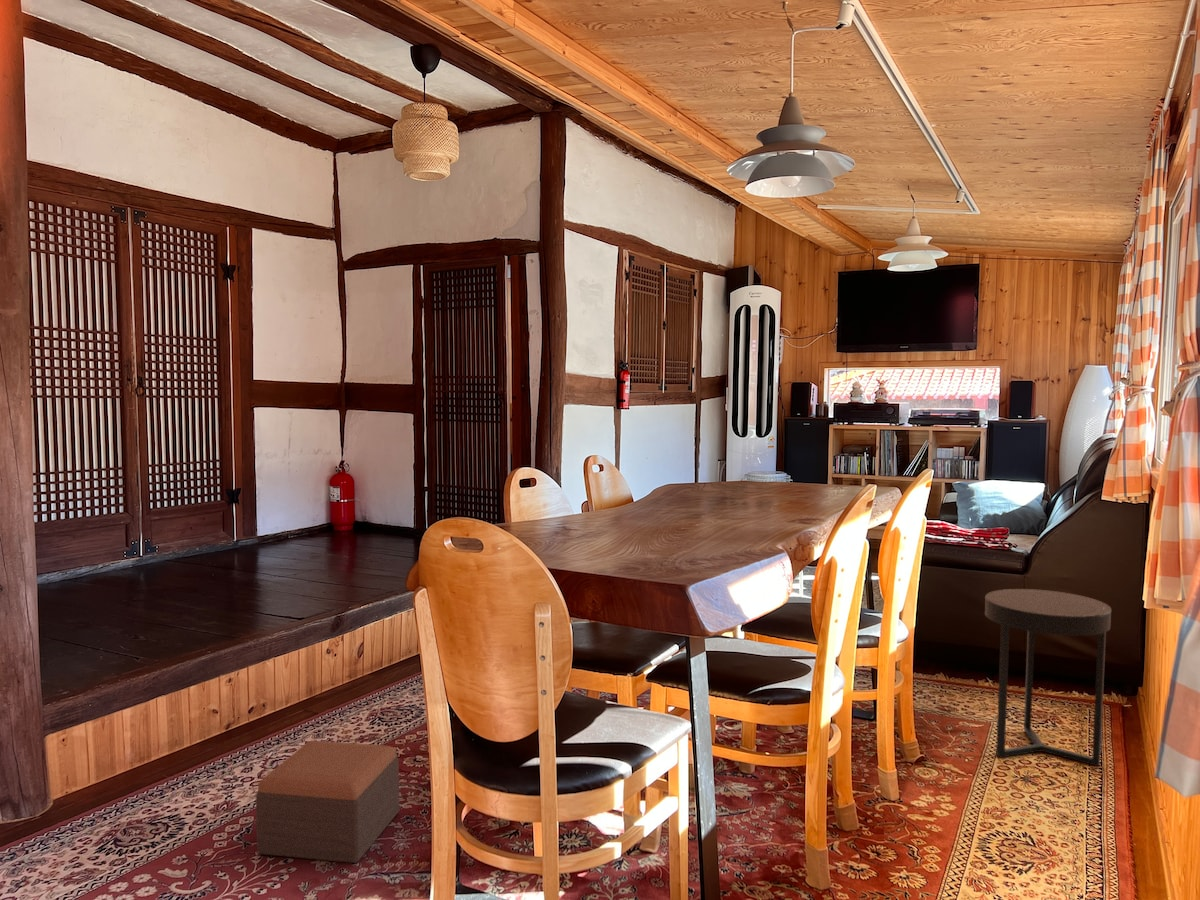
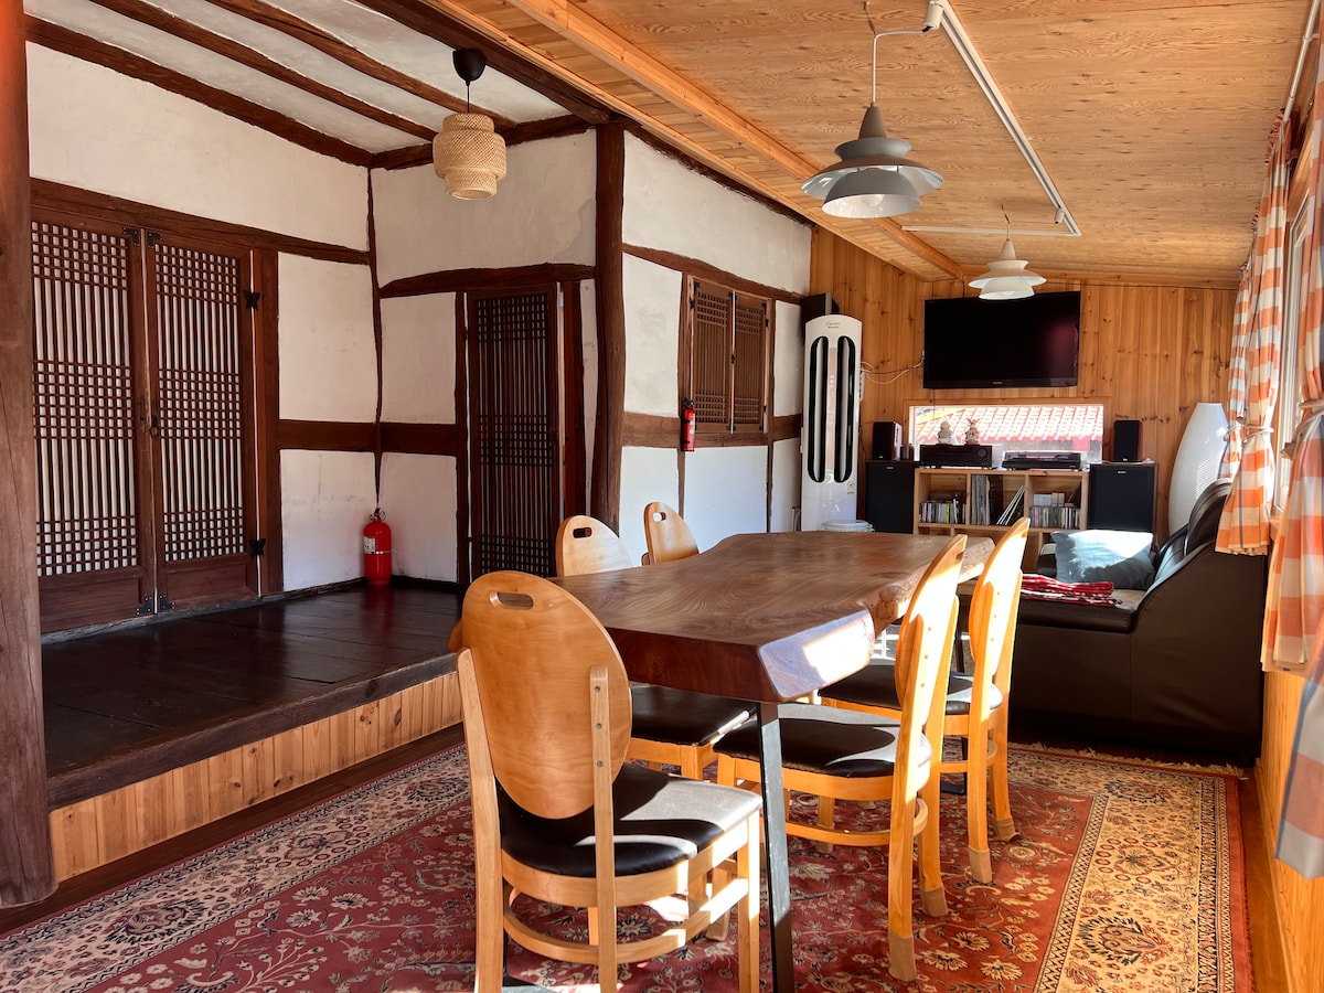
- footstool [255,739,400,864]
- side table [984,588,1112,767]
